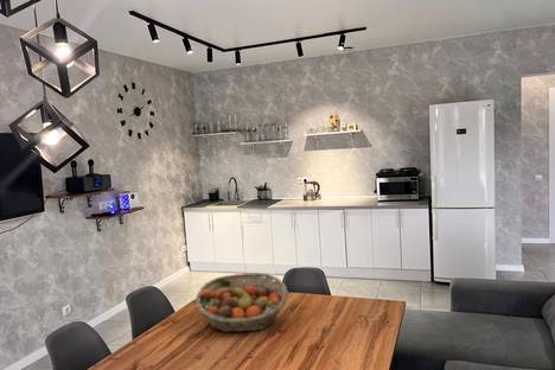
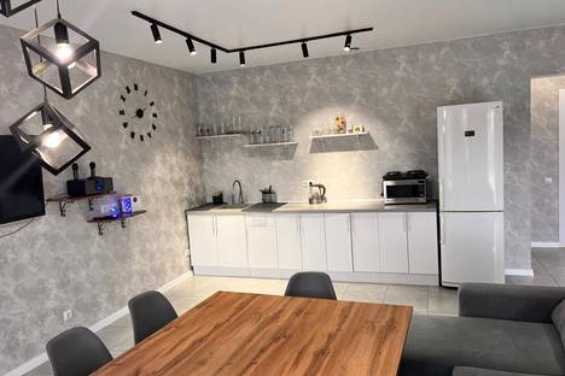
- fruit basket [194,272,289,333]
